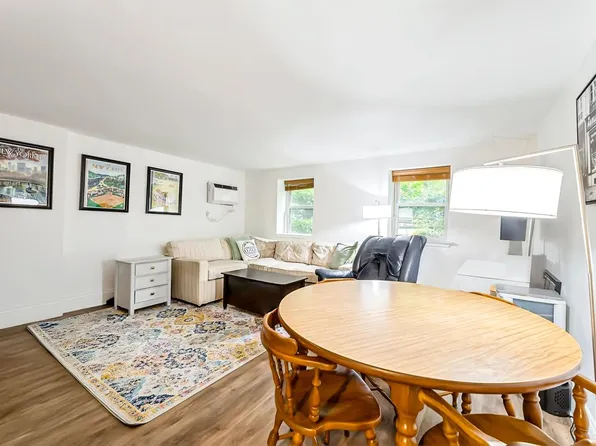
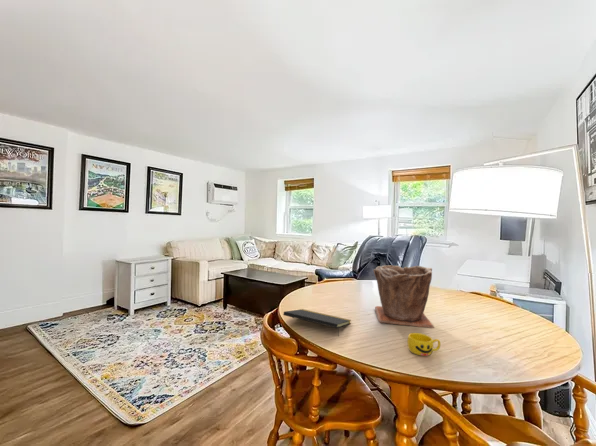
+ cup [406,332,441,357]
+ notepad [282,308,352,338]
+ plant pot [372,264,435,329]
